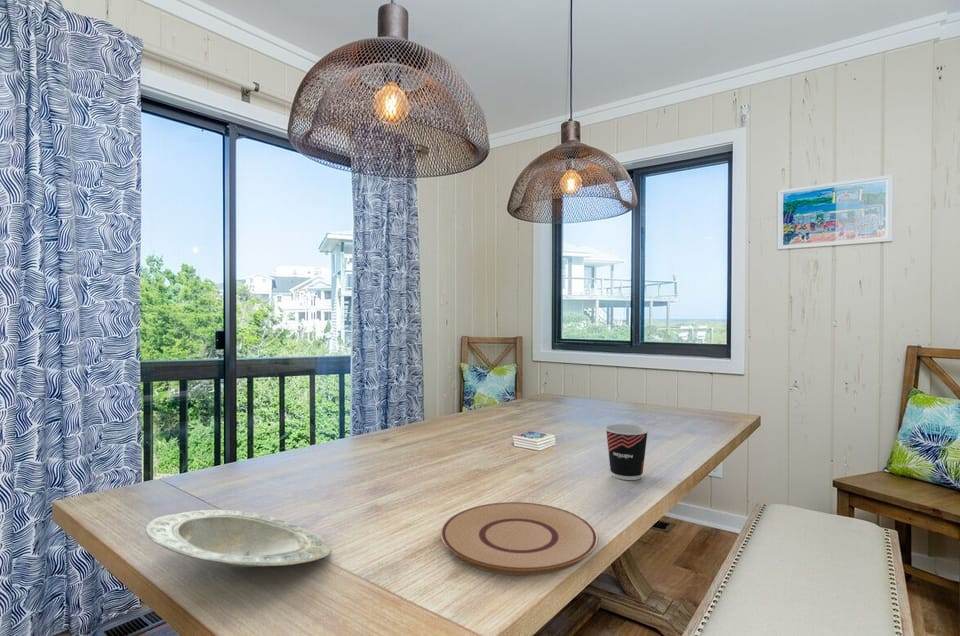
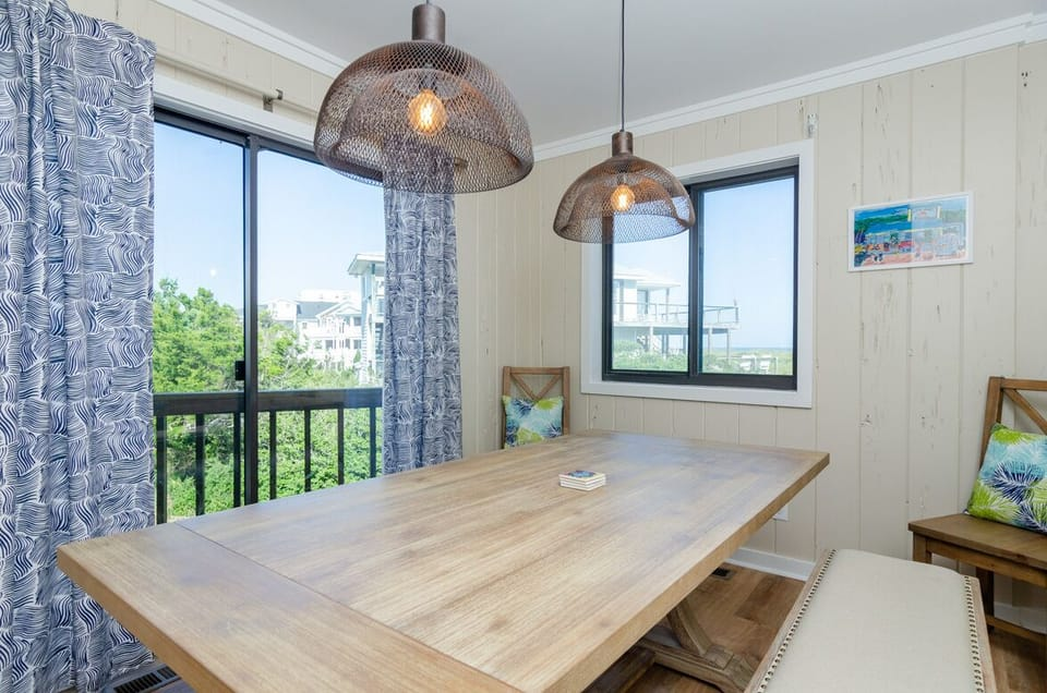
- plate [440,501,599,576]
- plate [144,509,331,568]
- cup [604,423,649,481]
